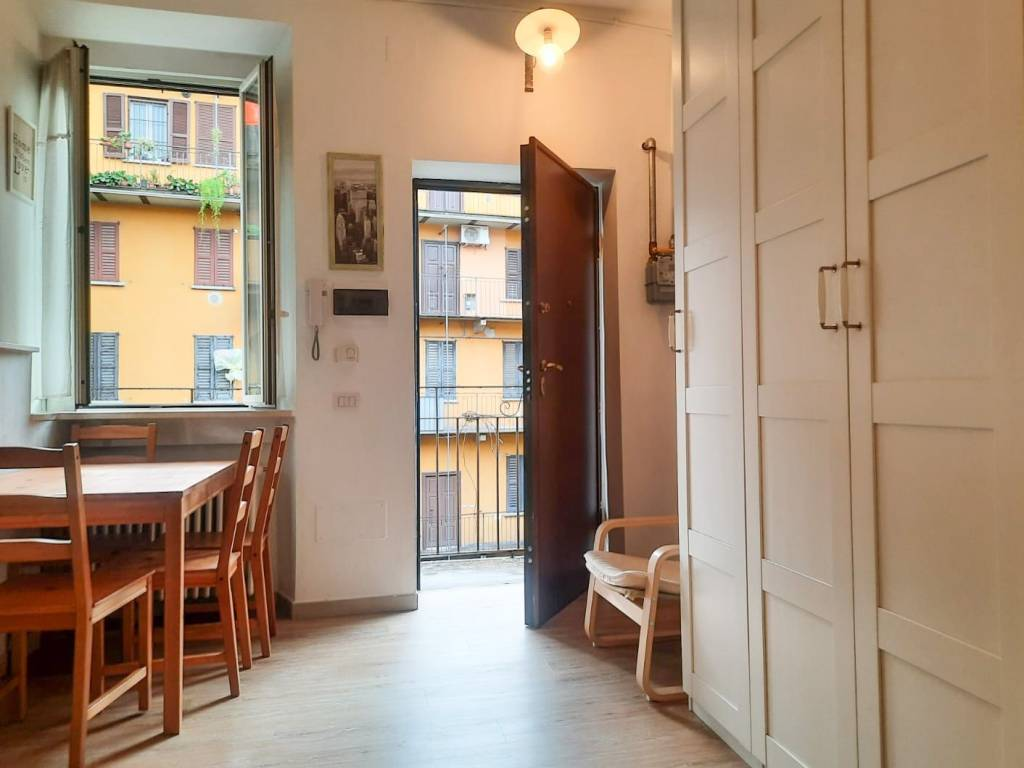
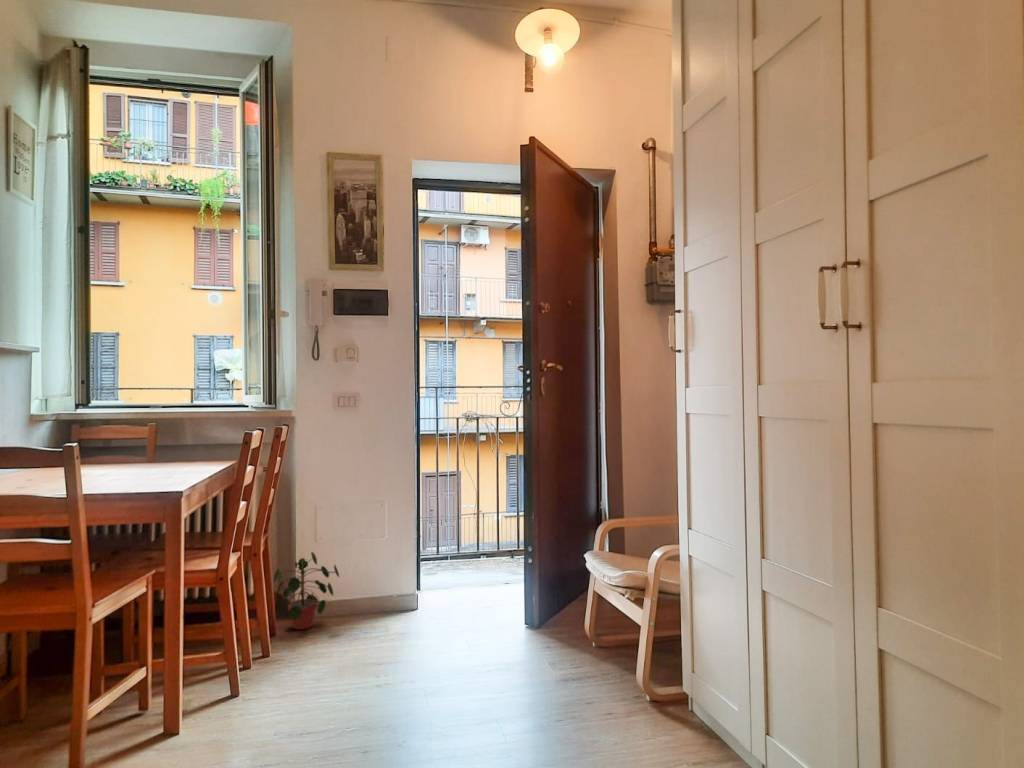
+ potted plant [273,551,341,631]
